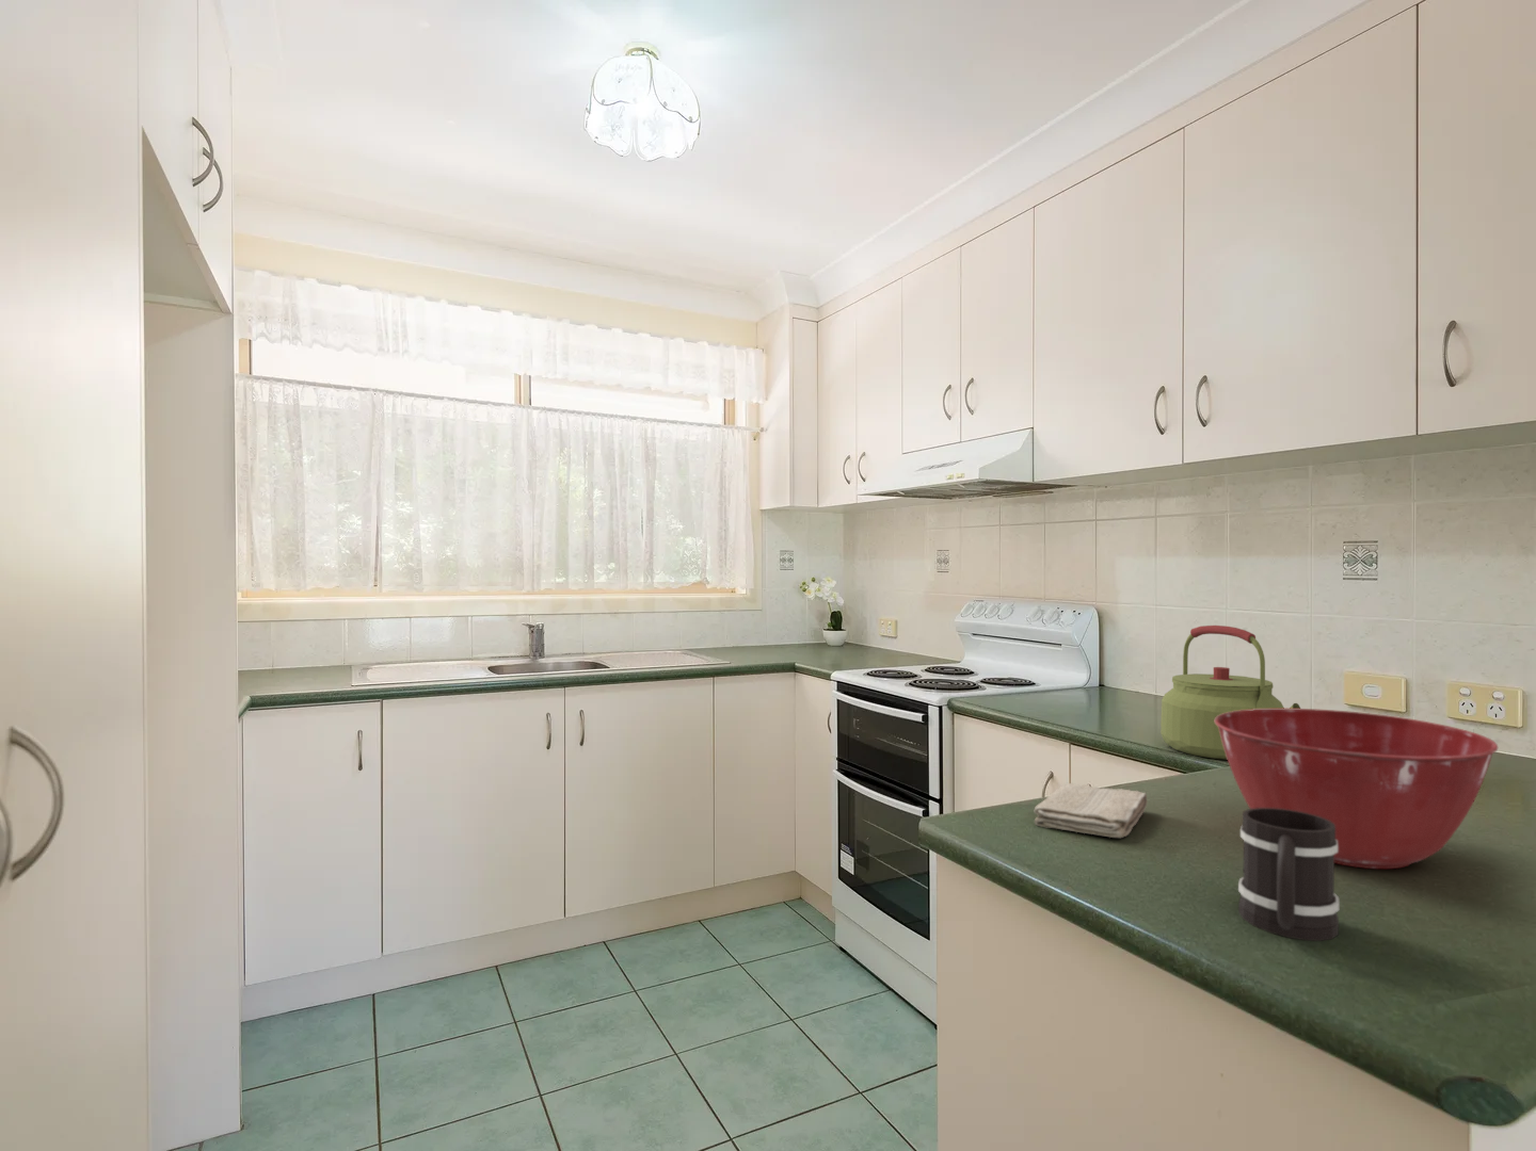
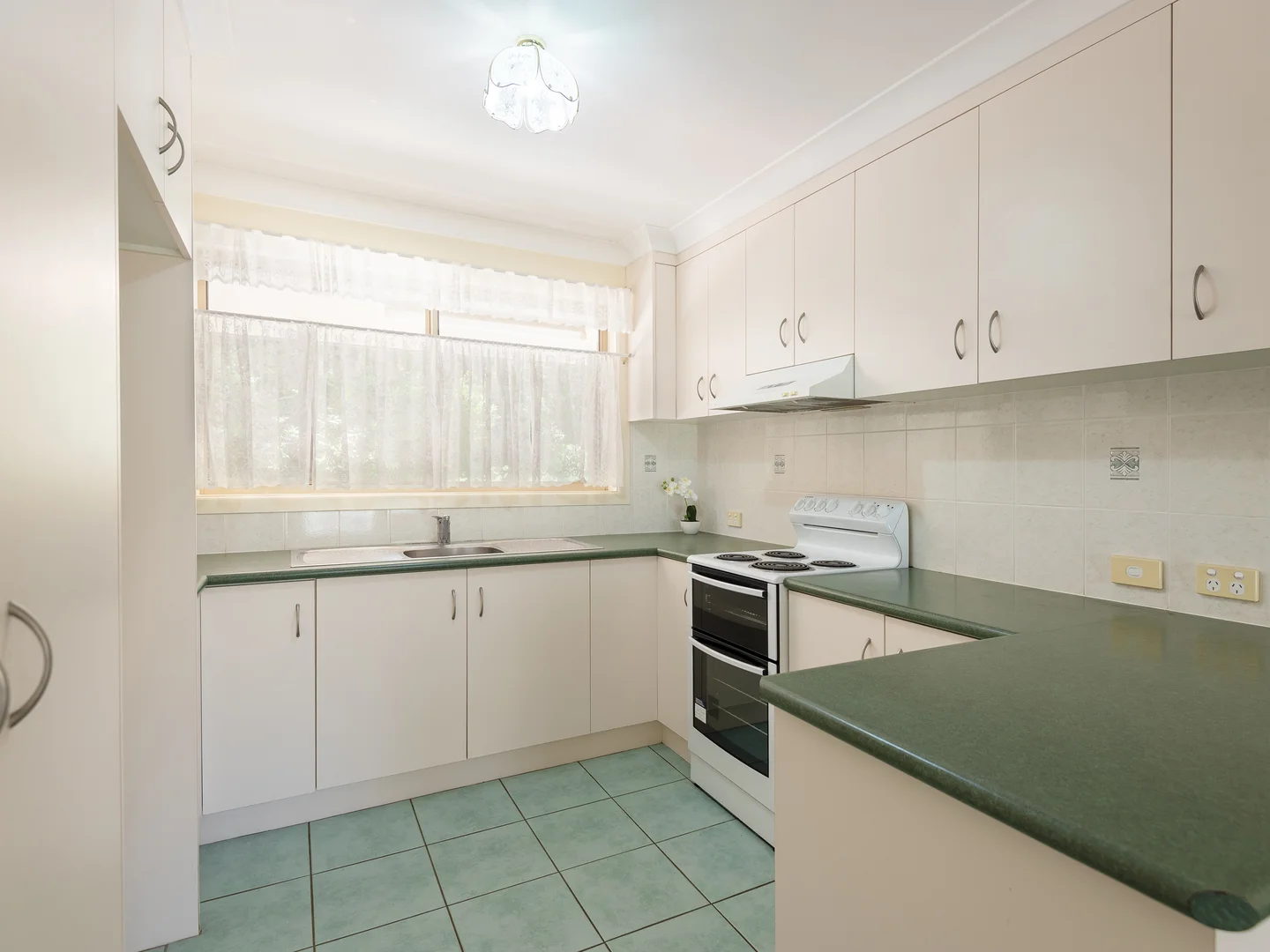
- mixing bowl [1215,707,1499,869]
- kettle [1160,625,1301,760]
- mug [1237,808,1340,942]
- washcloth [1033,782,1148,839]
